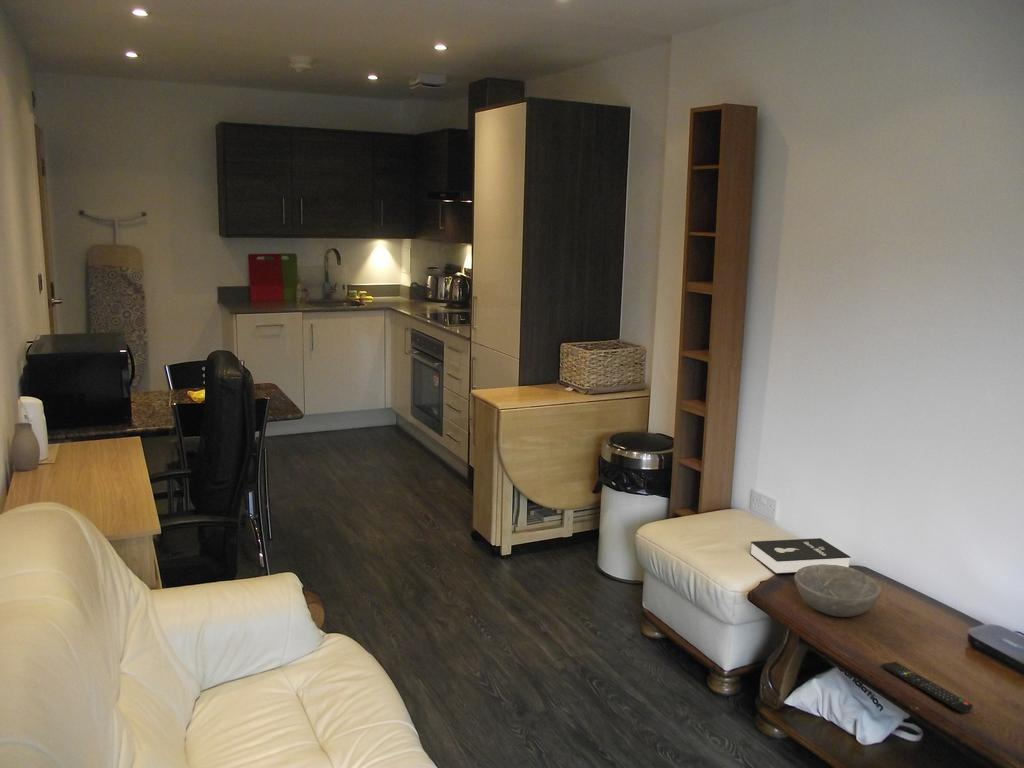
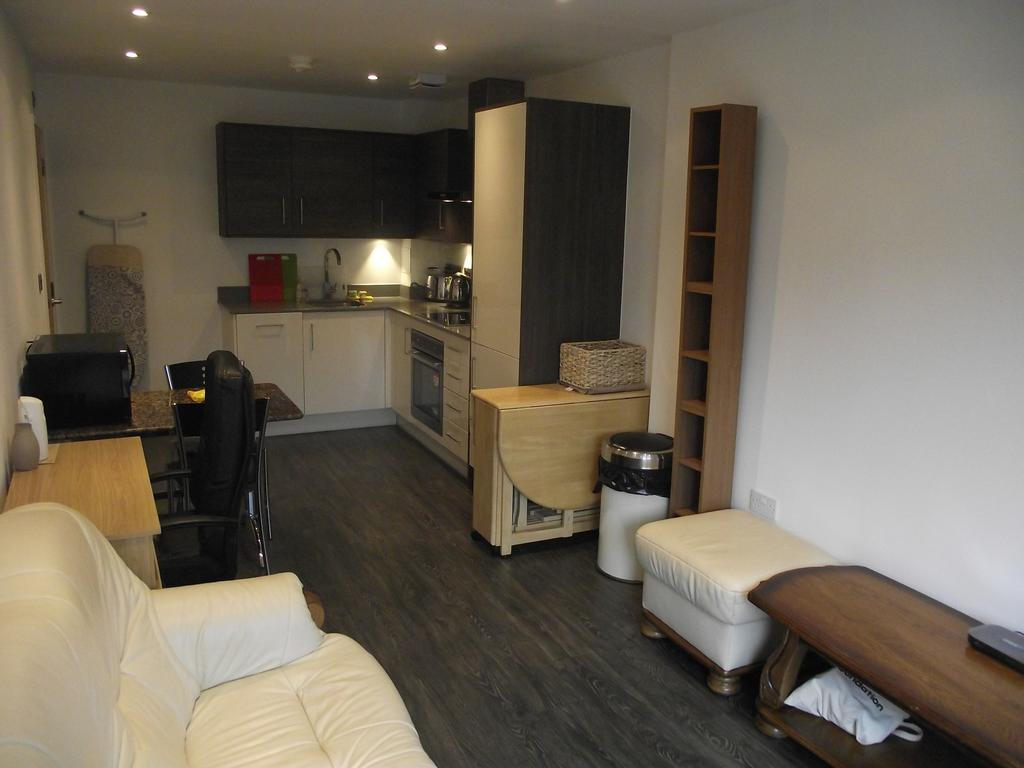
- booklet [749,537,852,575]
- remote control [881,661,974,714]
- bowl [793,564,882,618]
